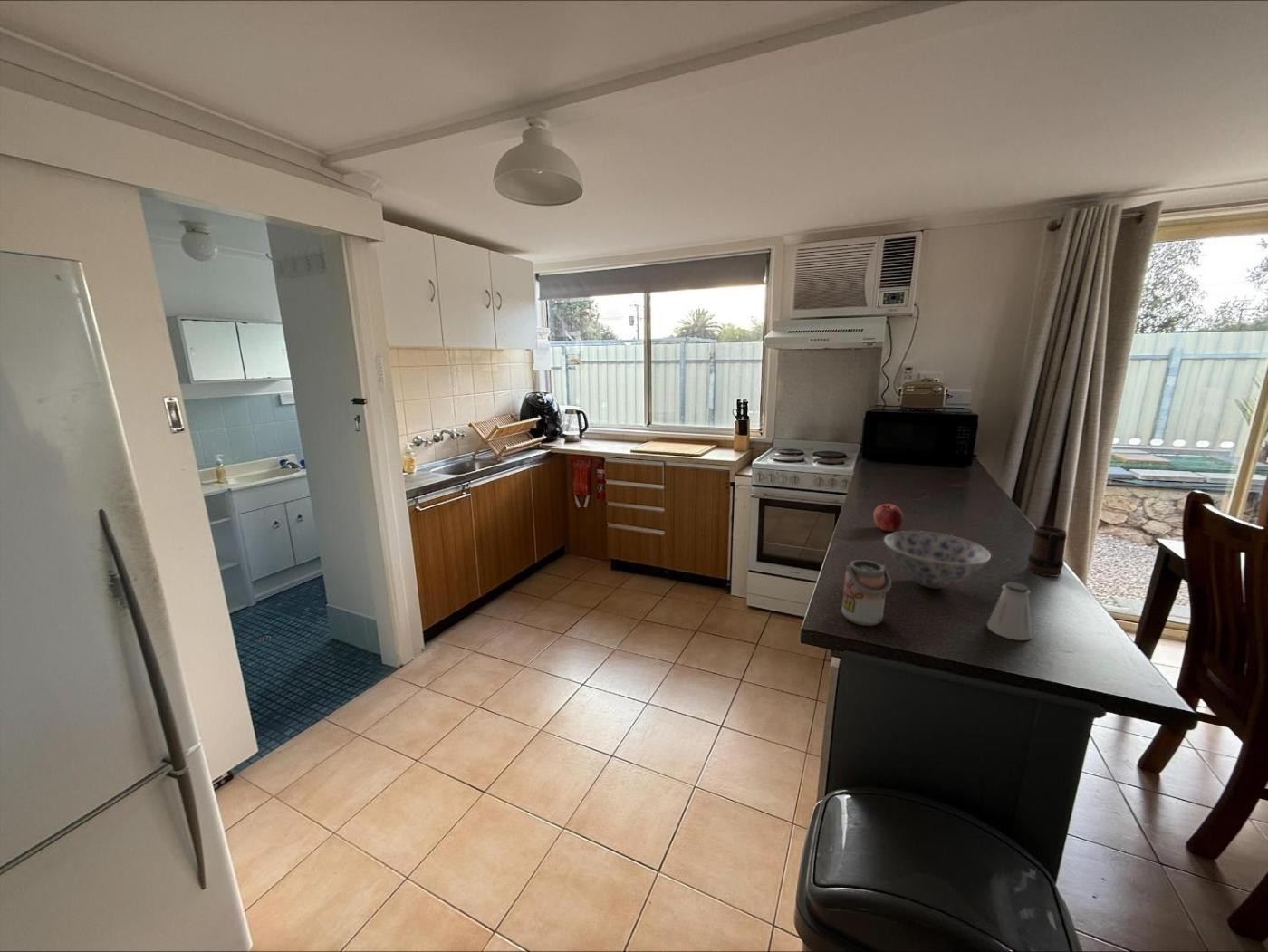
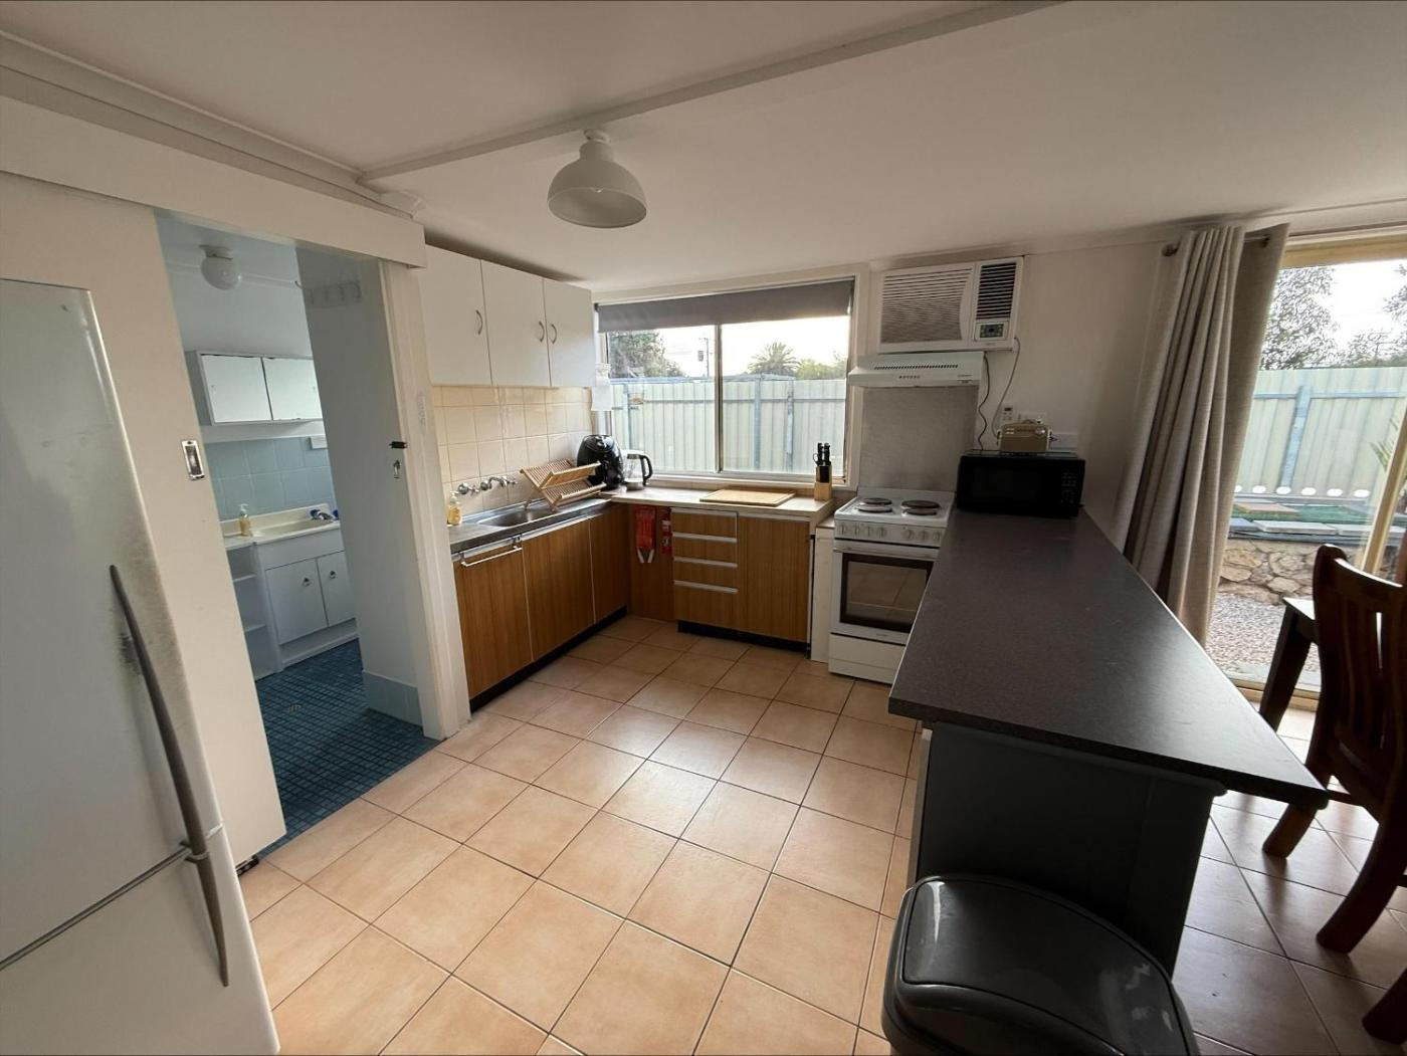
- beverage can [841,559,892,627]
- saltshaker [986,582,1033,641]
- mug [1026,525,1068,578]
- apple [873,503,904,533]
- bowl [883,530,992,590]
